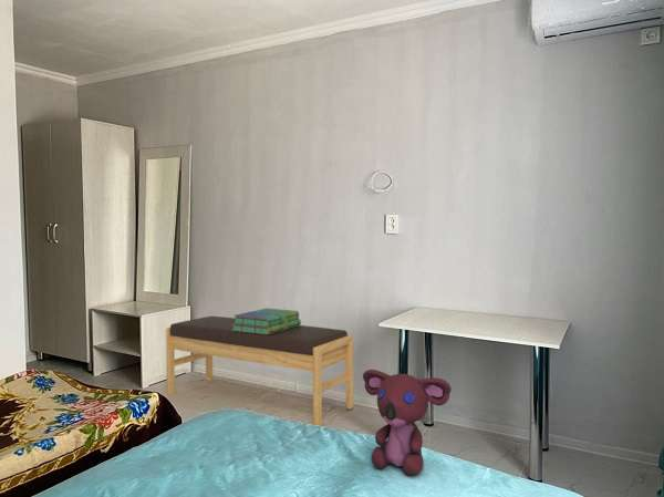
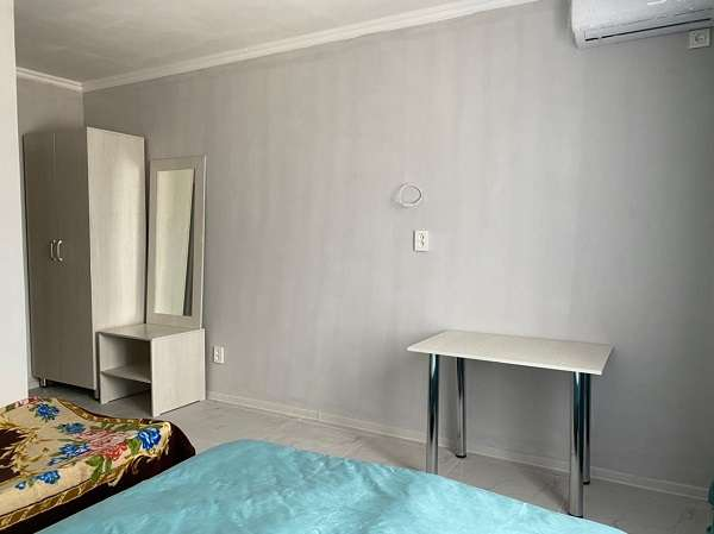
- teddy bear [362,369,453,477]
- stack of books [232,308,302,334]
- bench [165,315,354,427]
